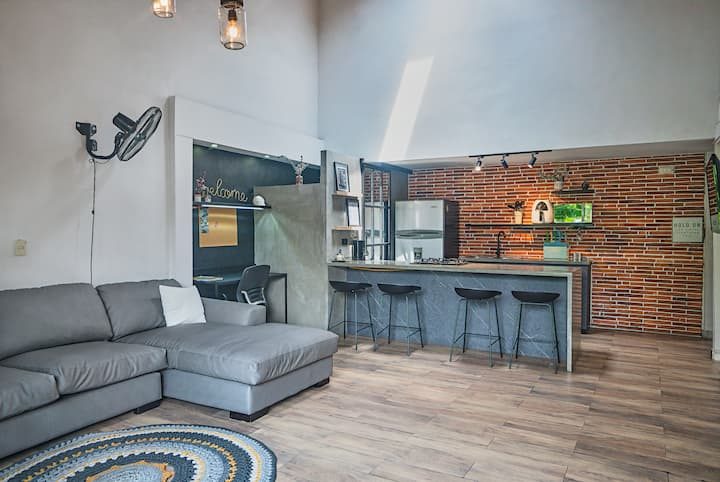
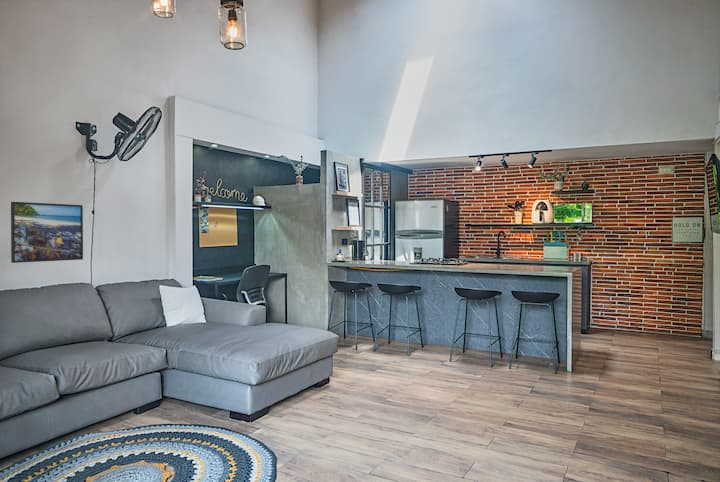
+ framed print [10,201,84,264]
